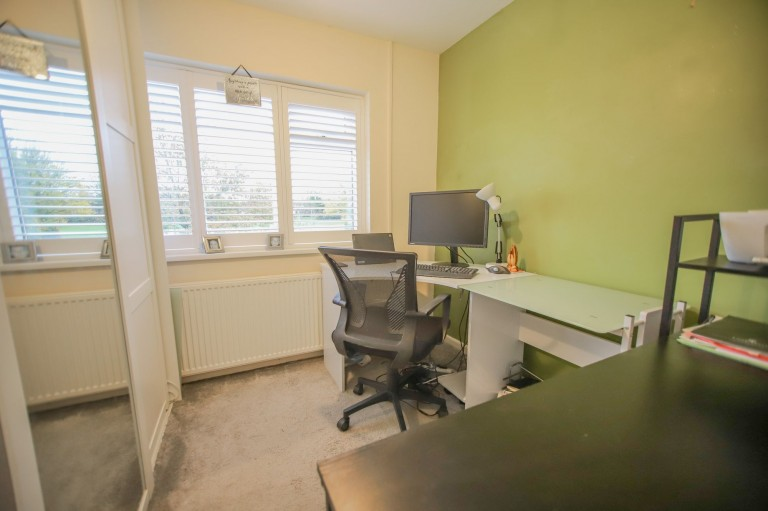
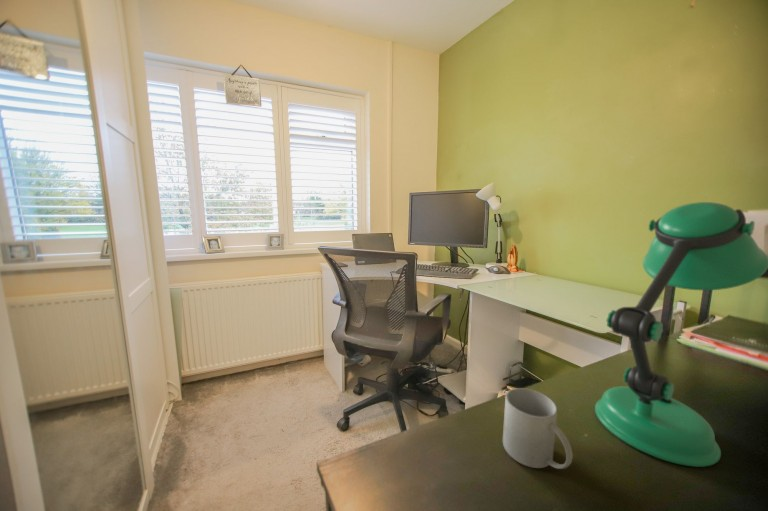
+ desk lamp [594,201,768,468]
+ mug [502,387,574,470]
